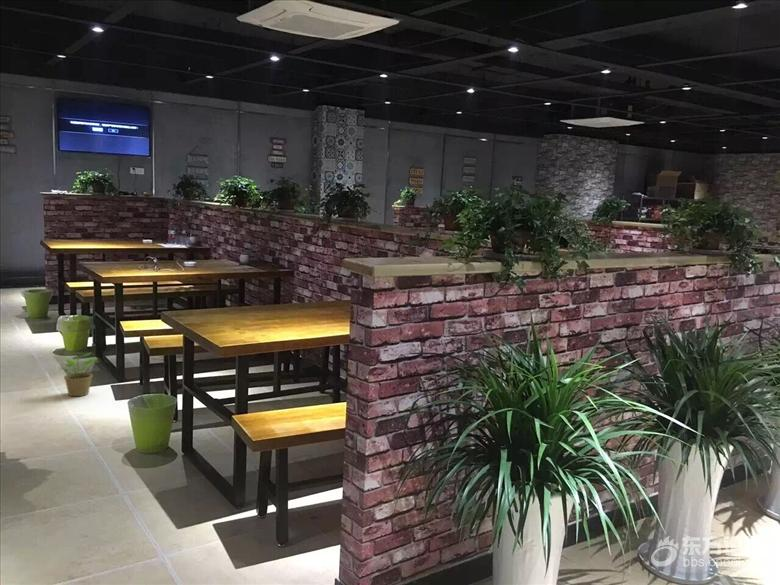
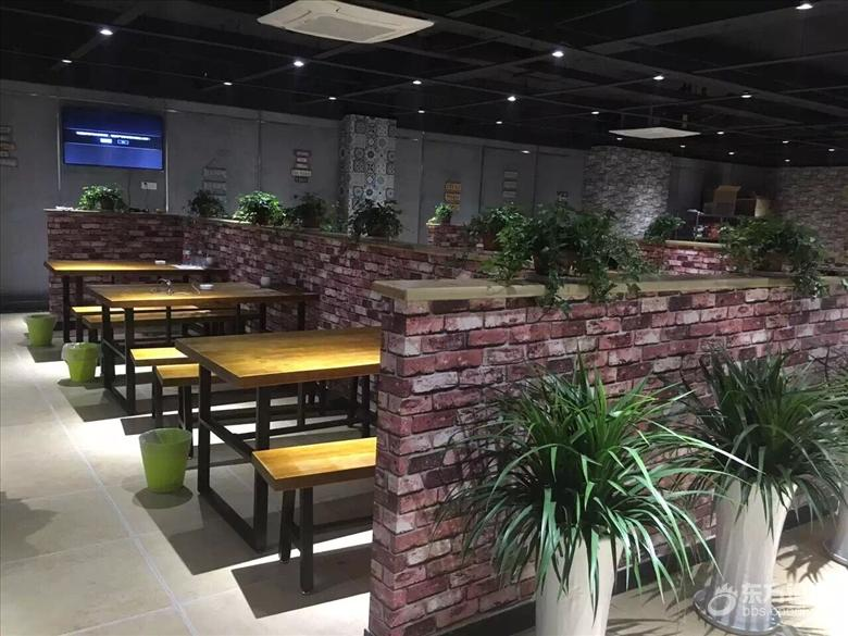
- potted plant [59,352,100,397]
